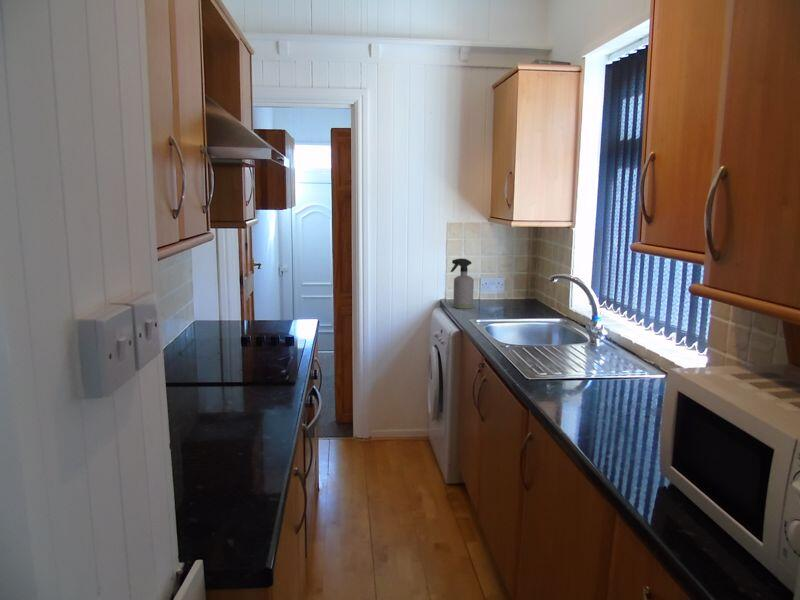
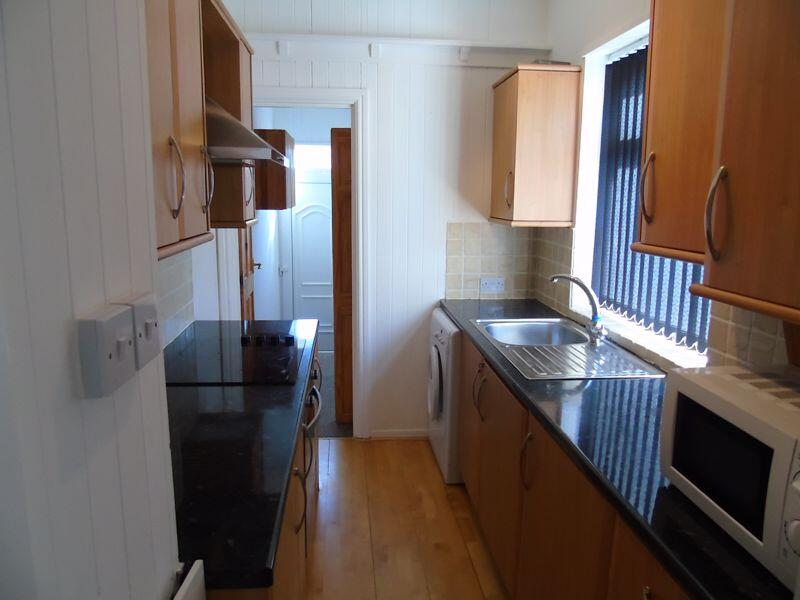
- spray bottle [449,258,475,310]
